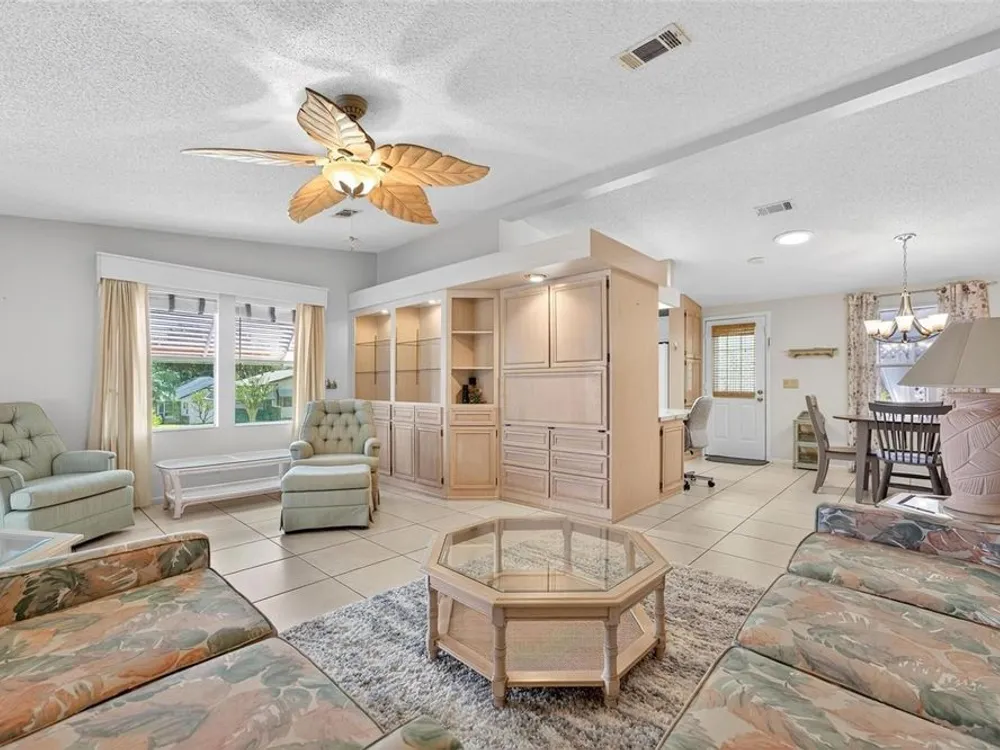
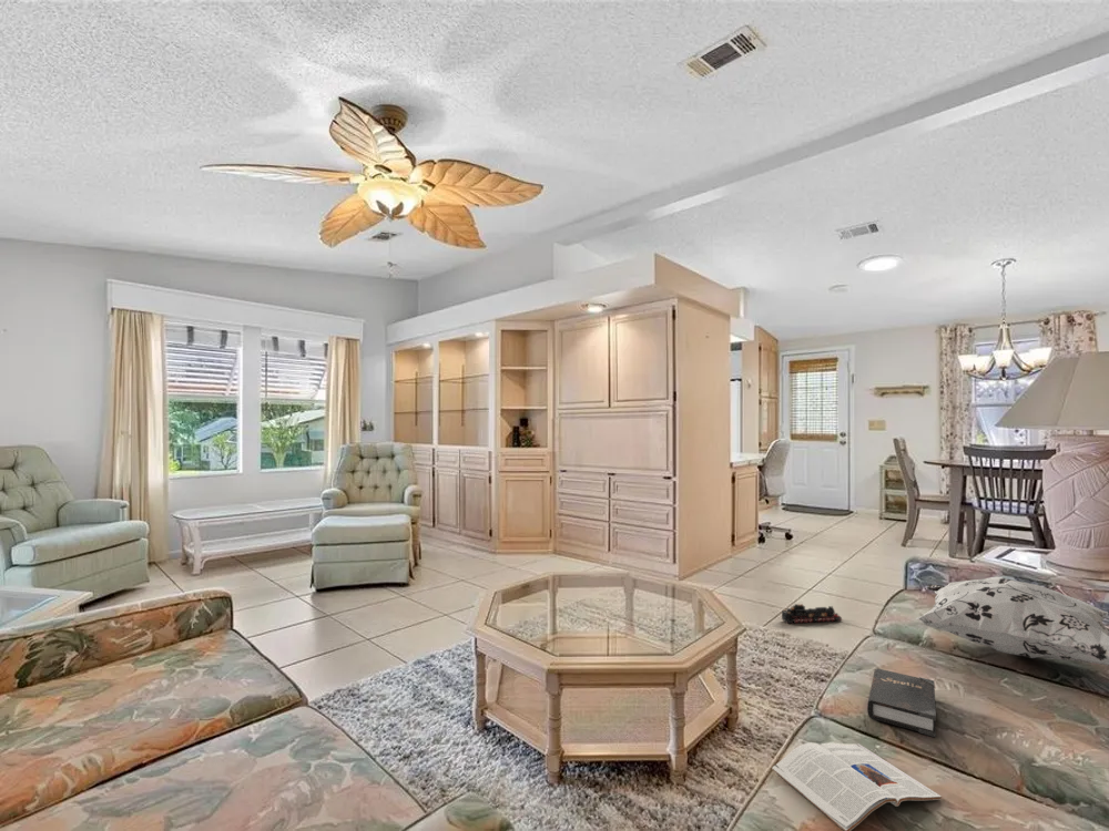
+ toy train [781,603,843,625]
+ decorative pillow [915,576,1109,666]
+ hardback book [866,668,937,738]
+ magazine [771,741,943,831]
